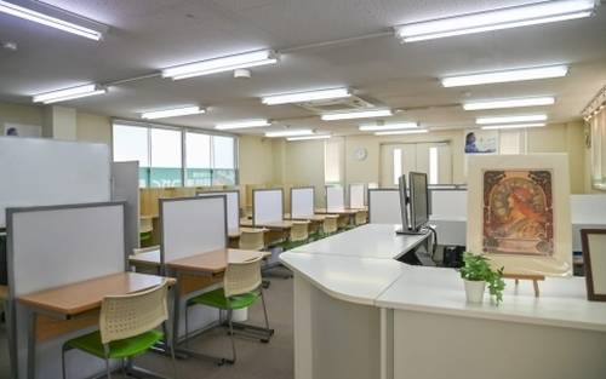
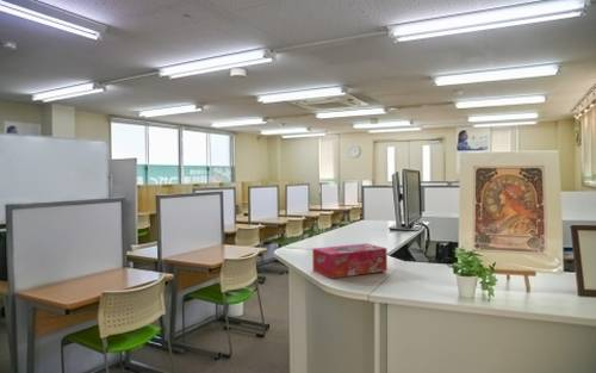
+ tissue box [311,242,389,280]
